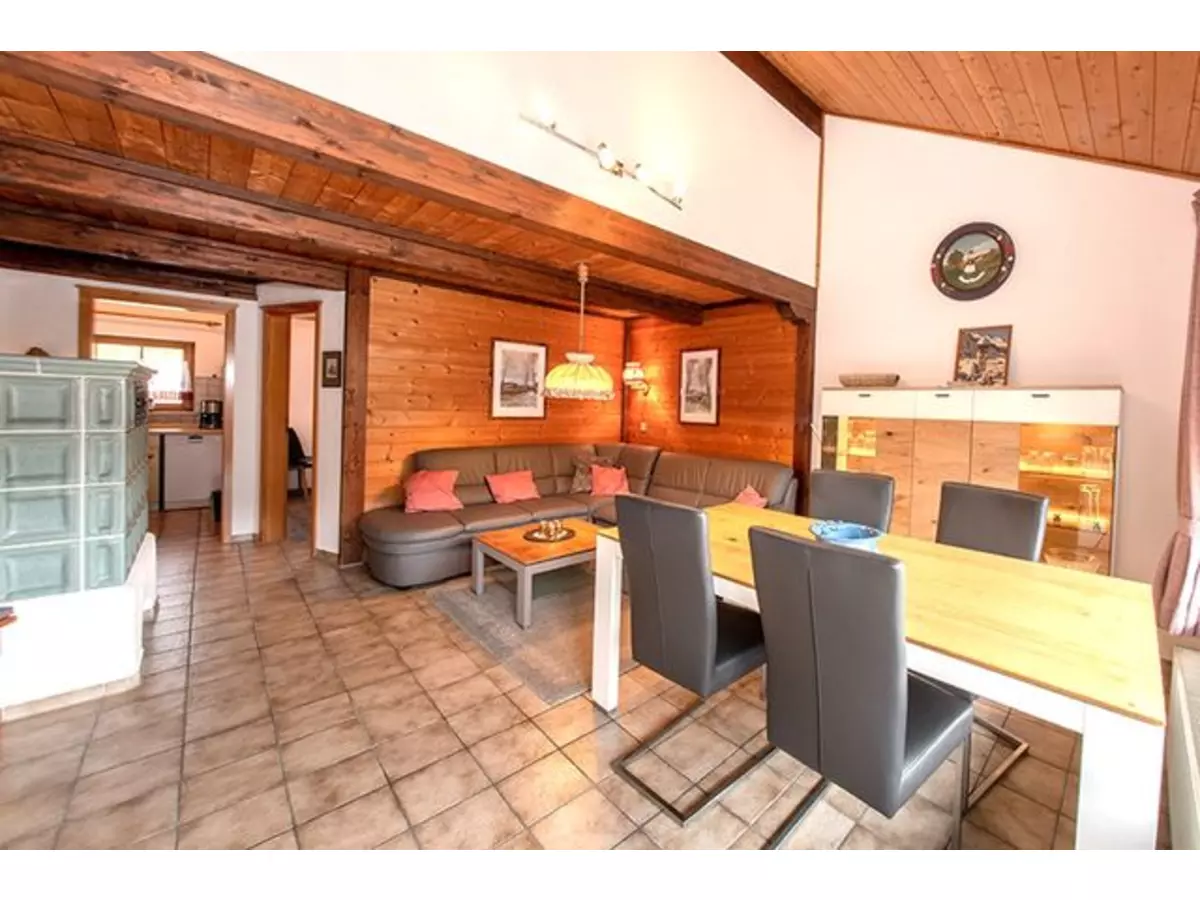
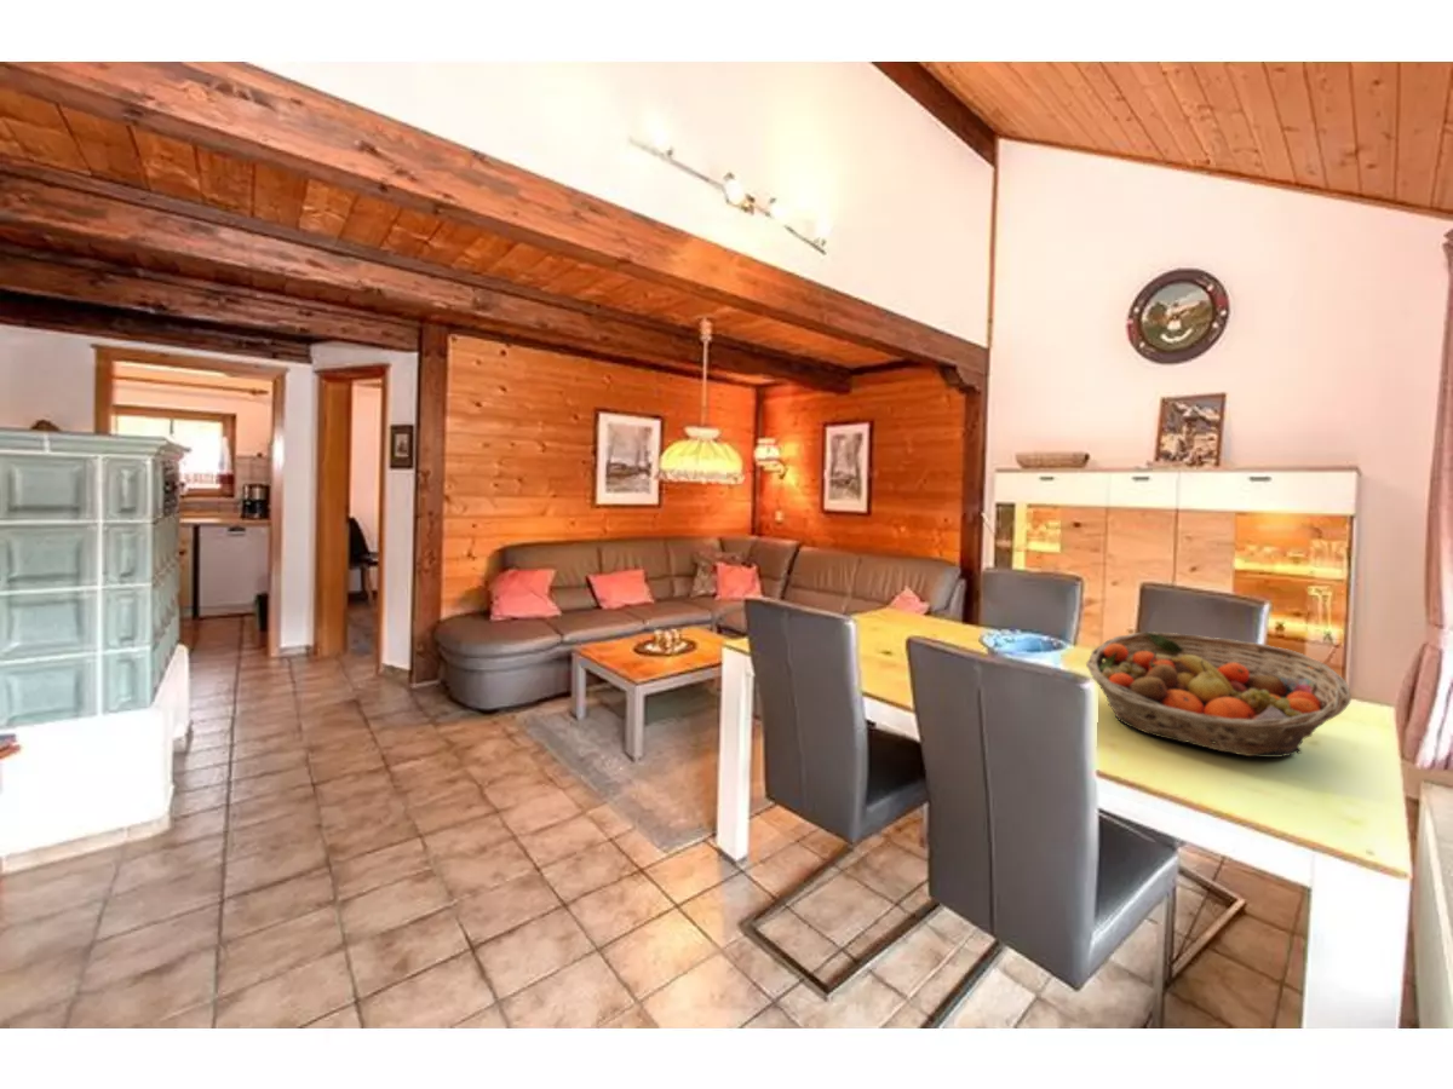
+ fruit basket [1085,630,1353,759]
